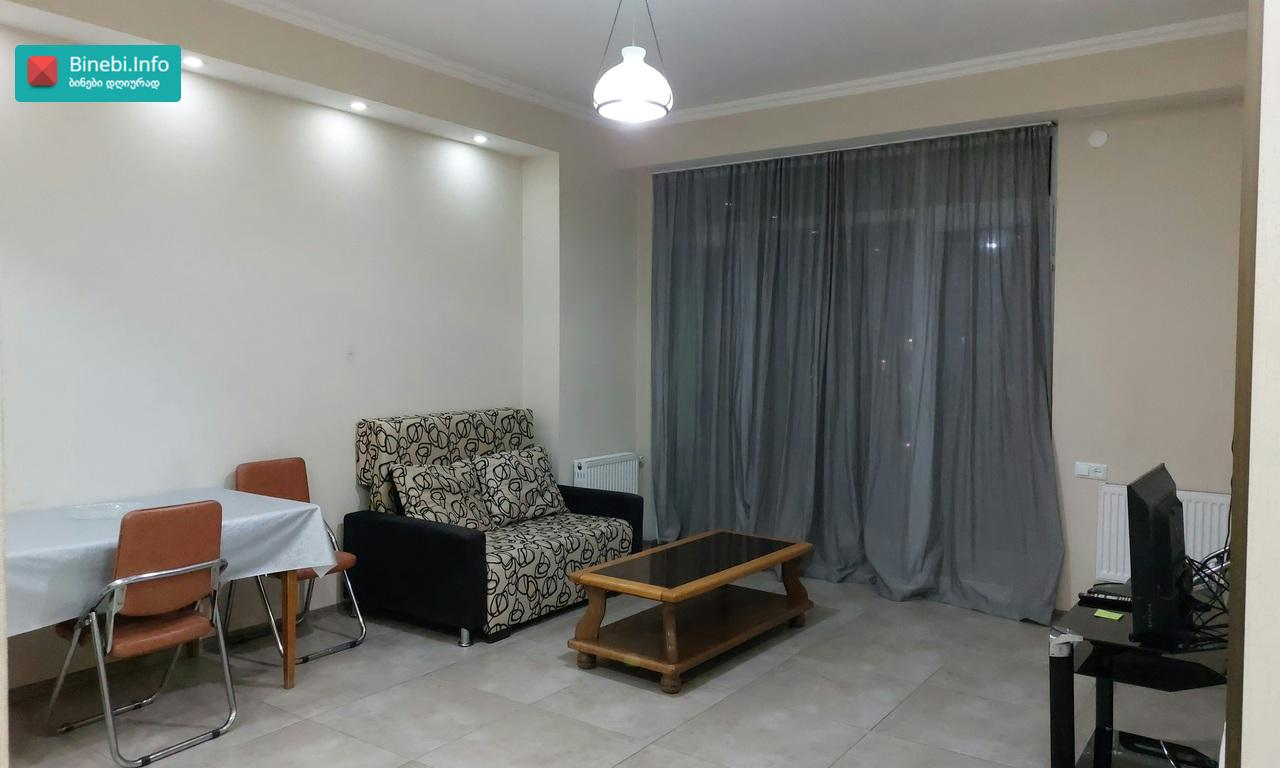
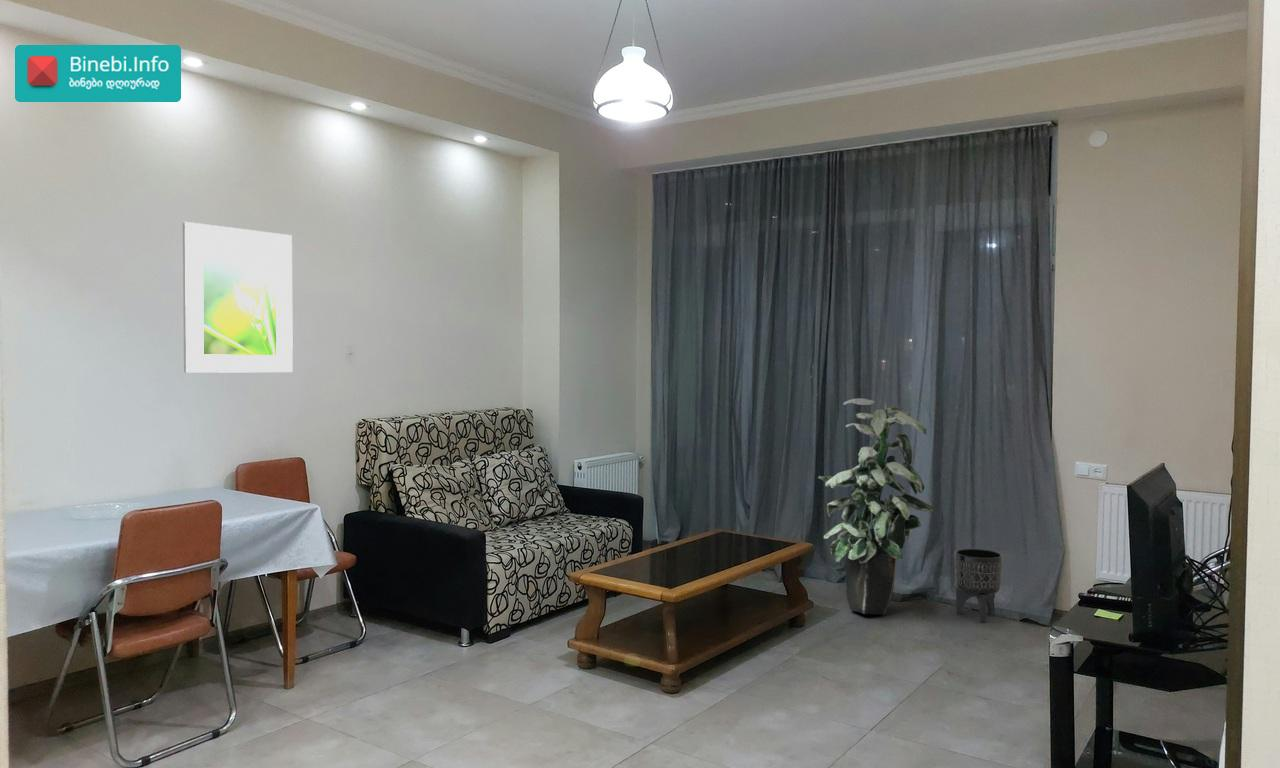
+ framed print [182,221,294,374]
+ indoor plant [817,397,936,616]
+ planter [953,548,1004,624]
